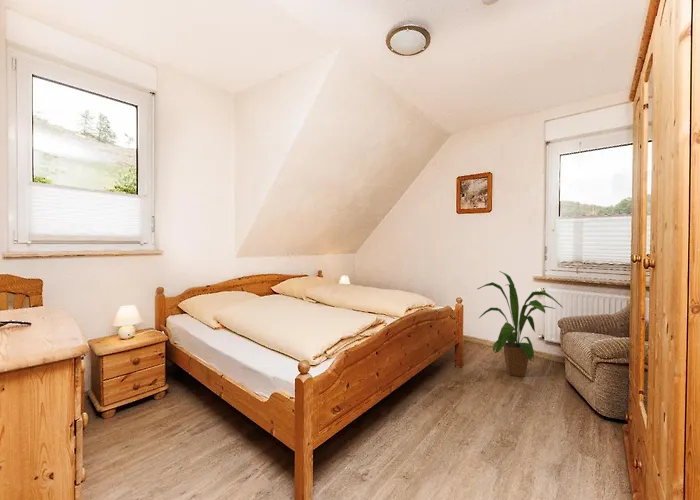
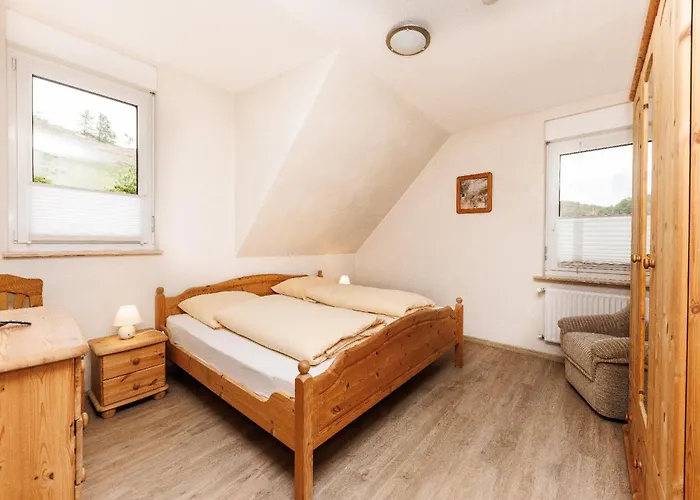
- house plant [477,270,564,378]
